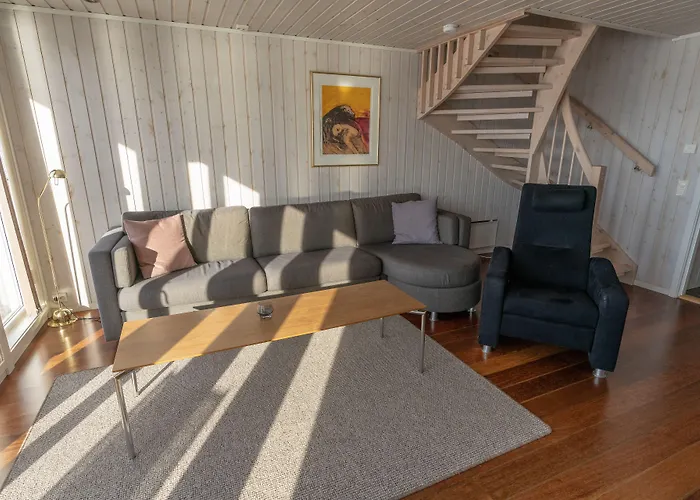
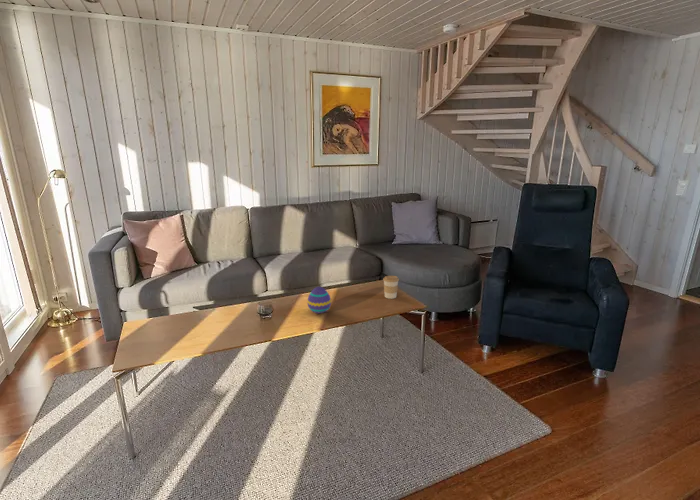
+ coffee cup [382,275,400,300]
+ decorative egg [306,286,332,314]
